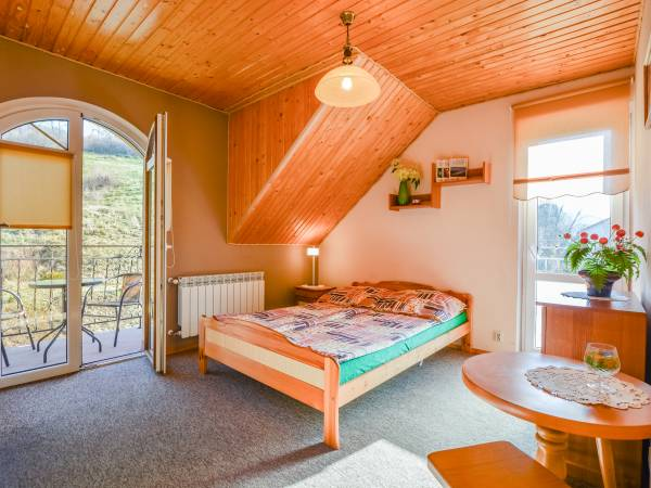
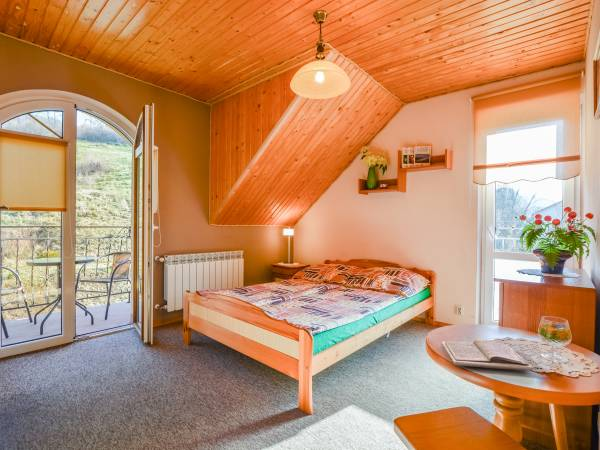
+ book [441,338,534,372]
